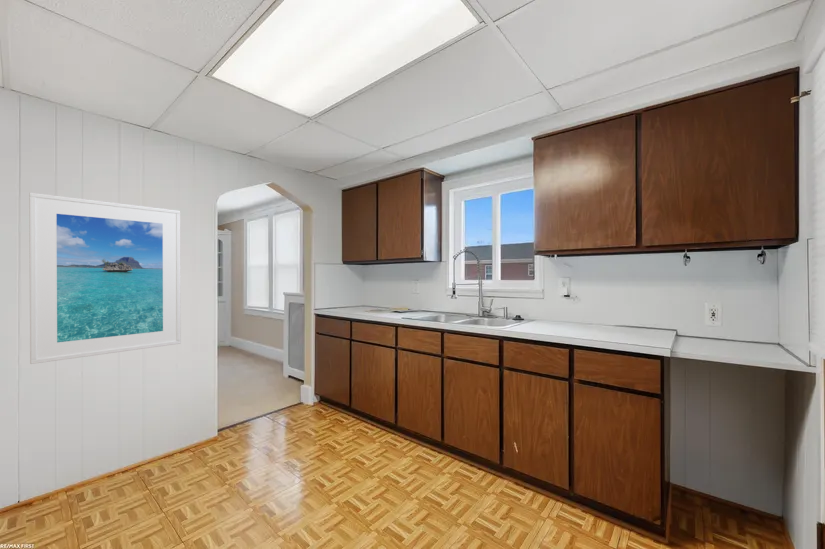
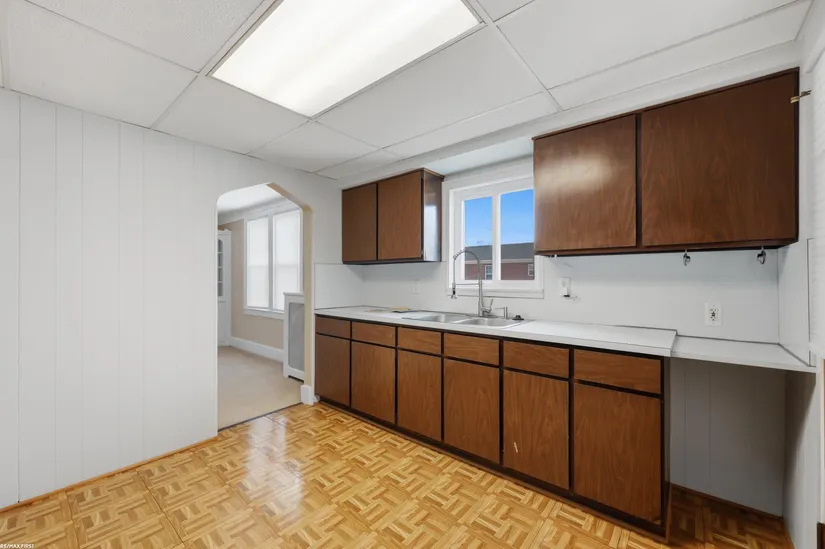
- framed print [28,192,182,365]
